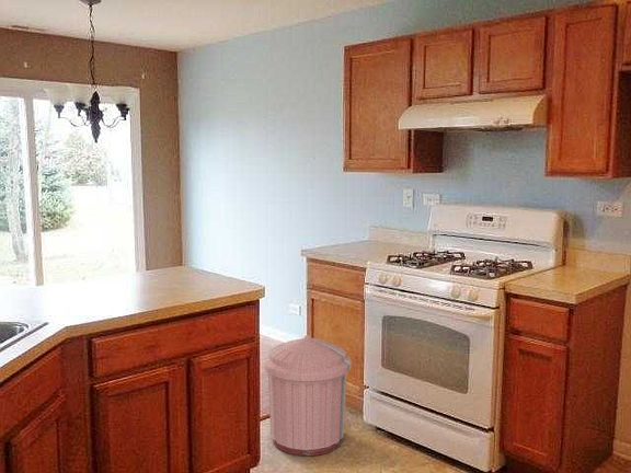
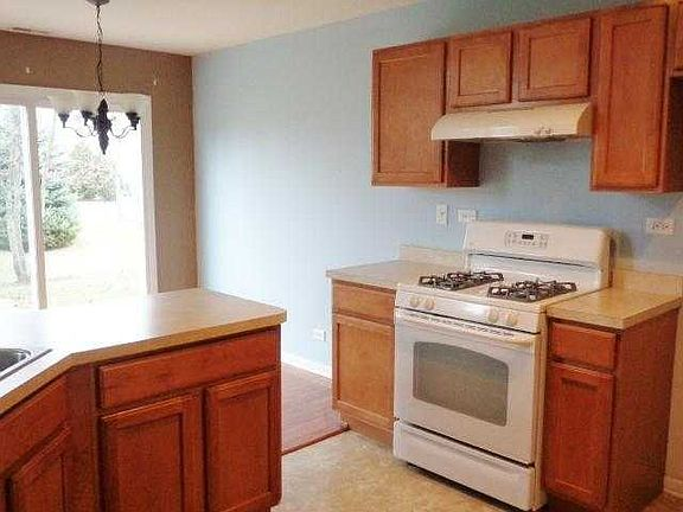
- trash can [263,334,353,457]
